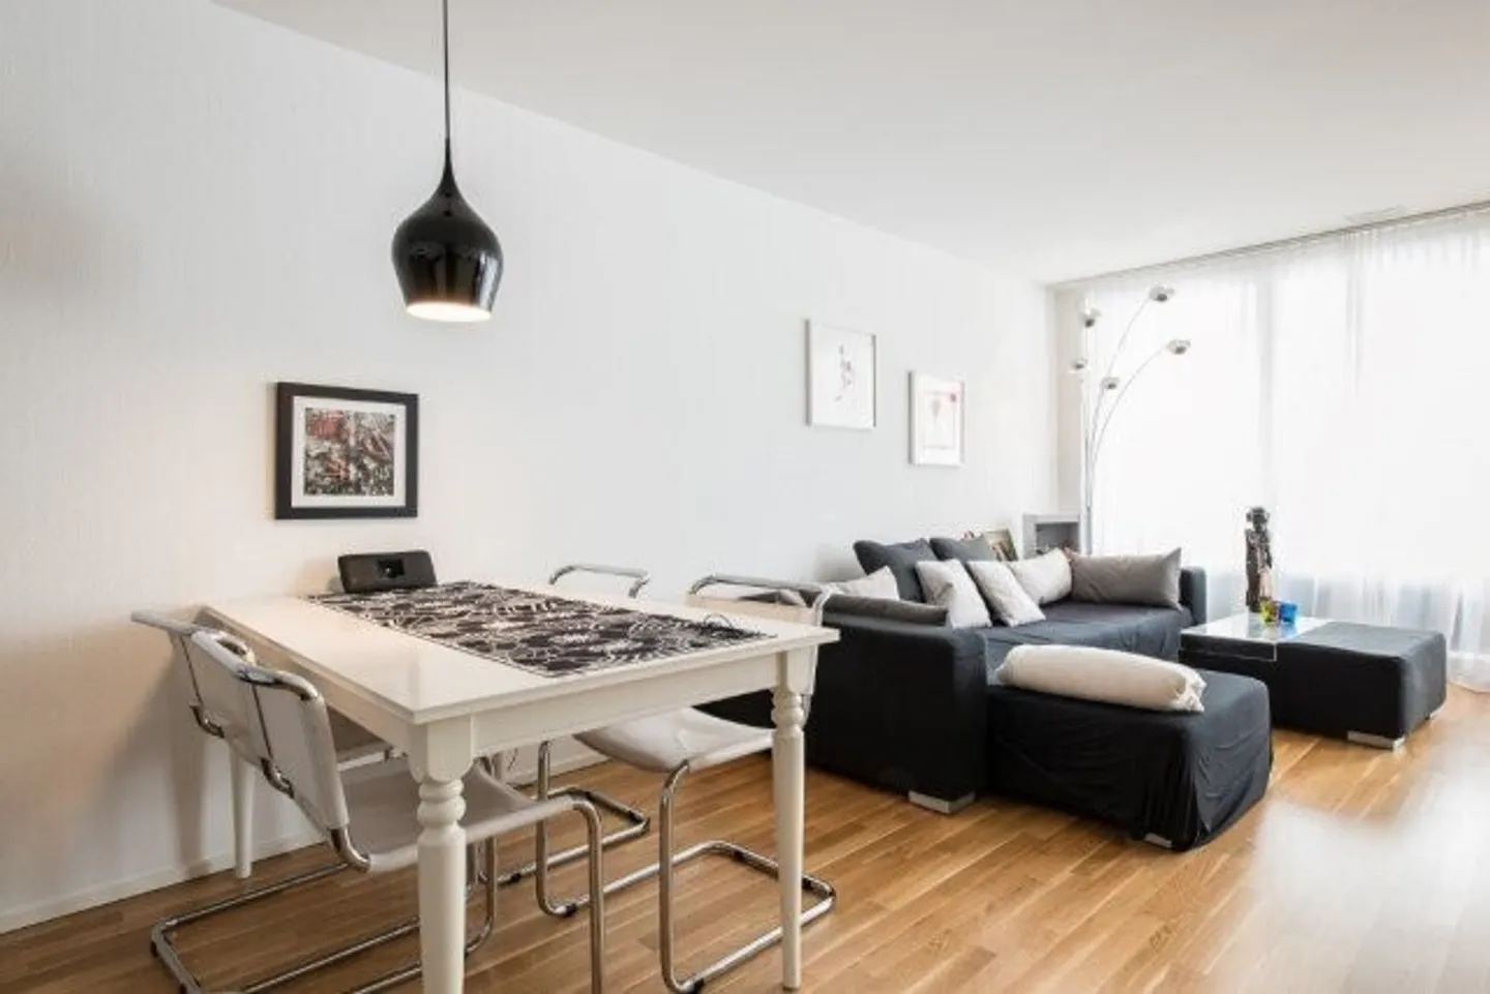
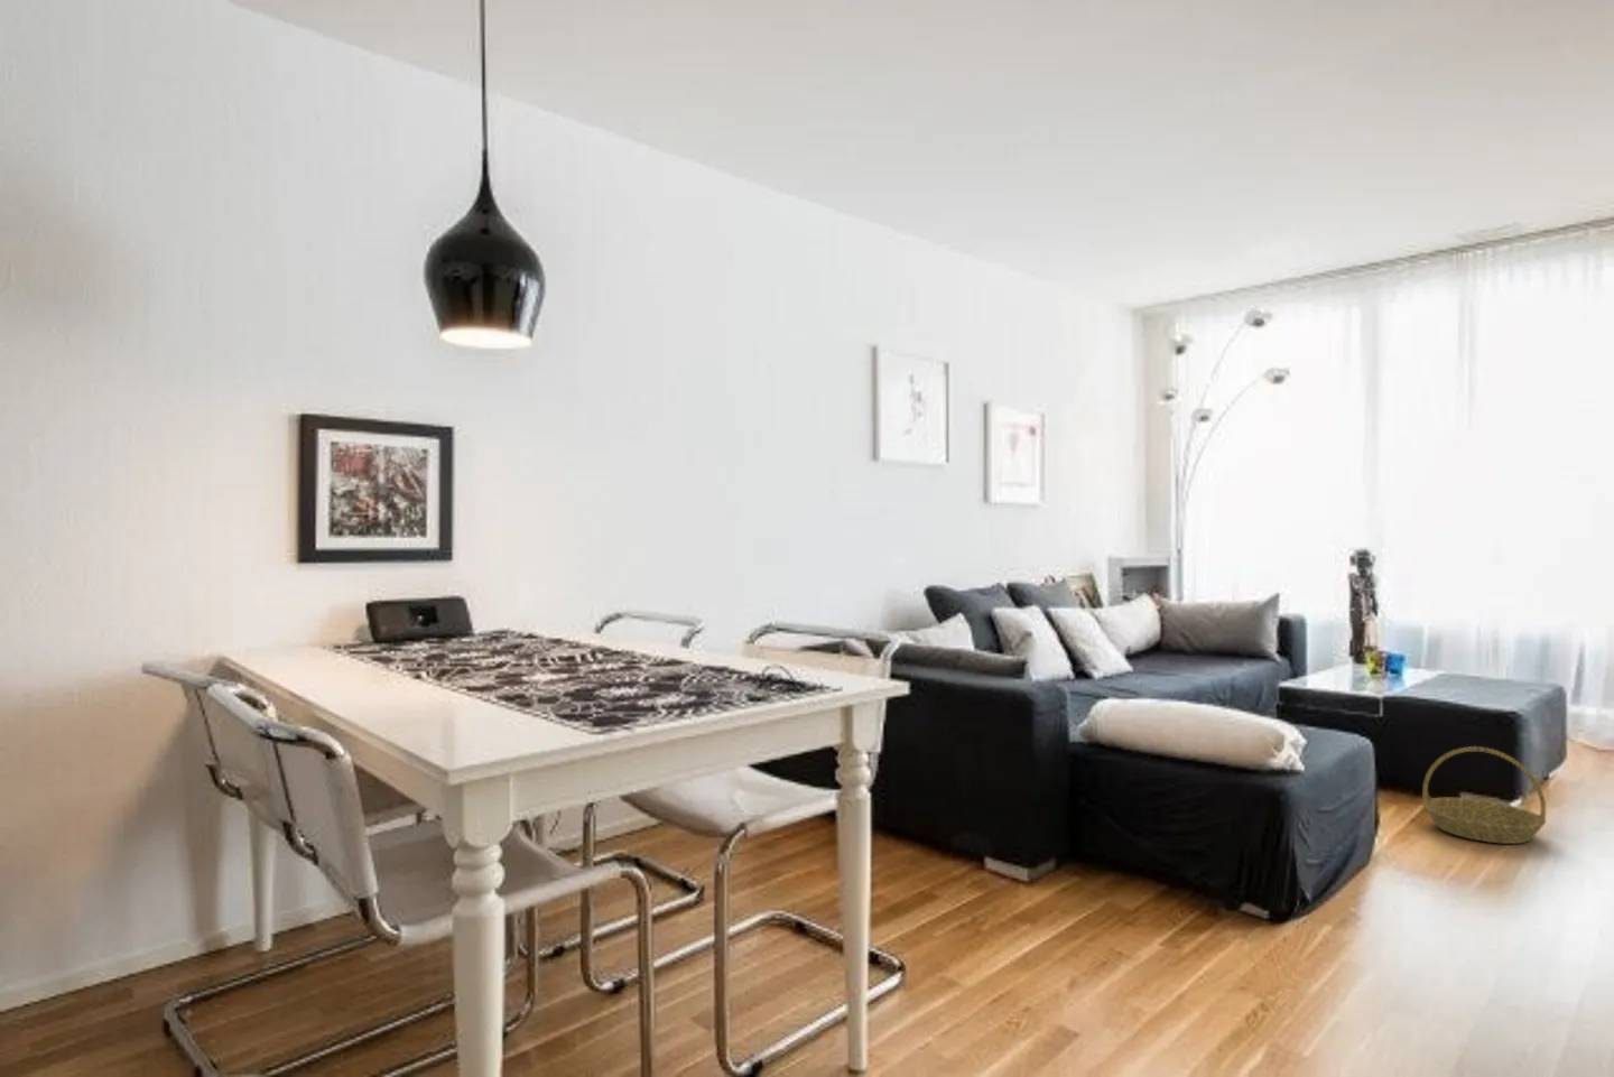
+ basket [1422,745,1547,845]
